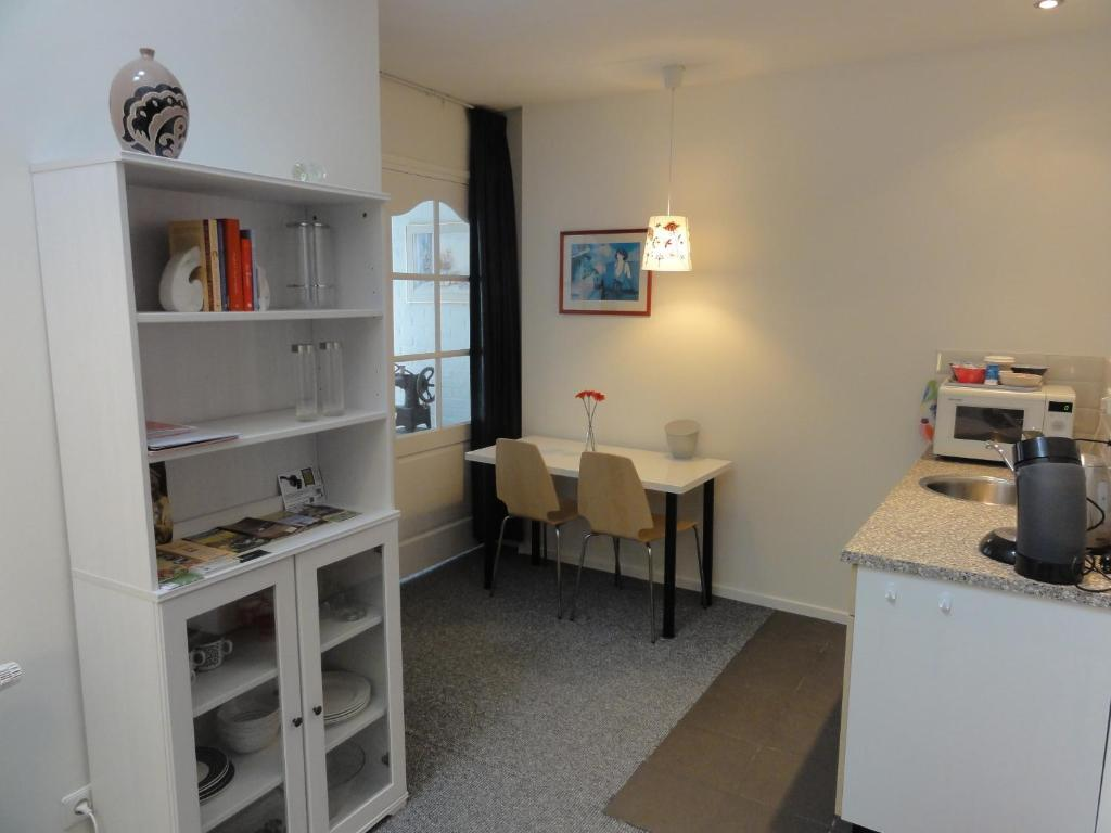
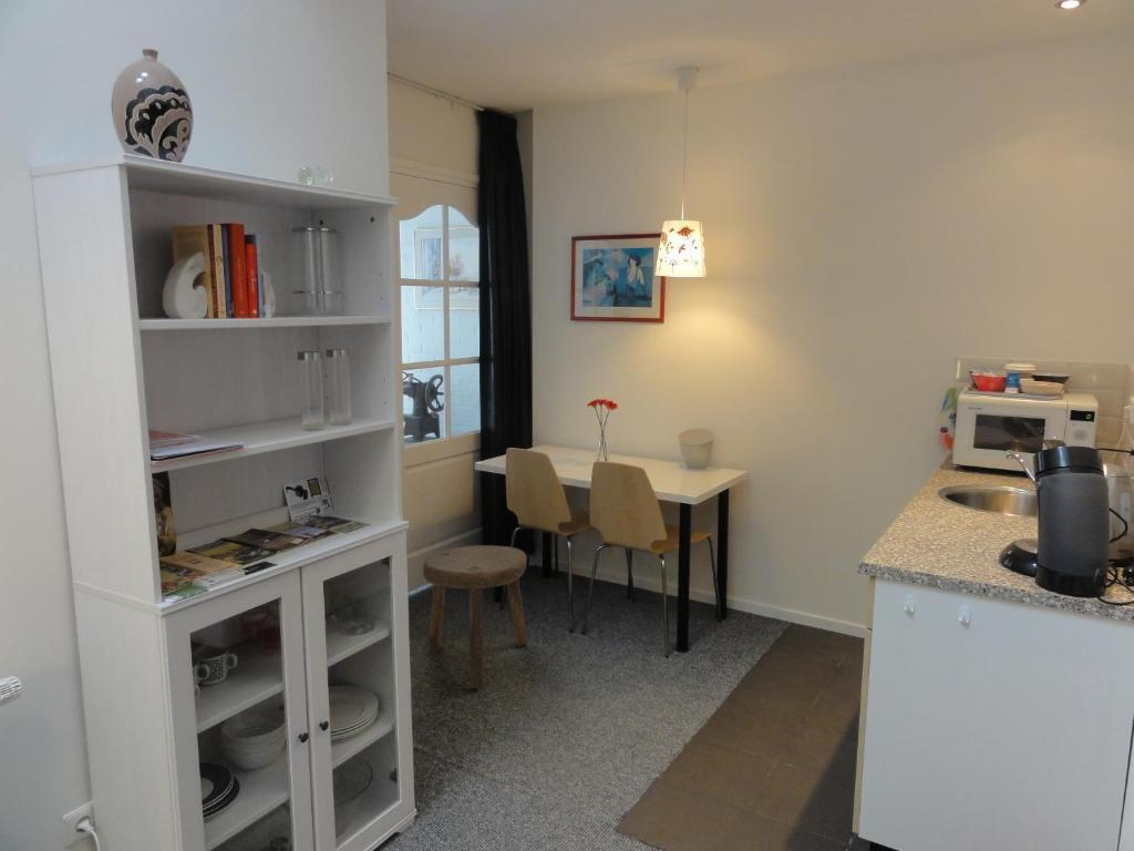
+ stool [422,544,528,689]
